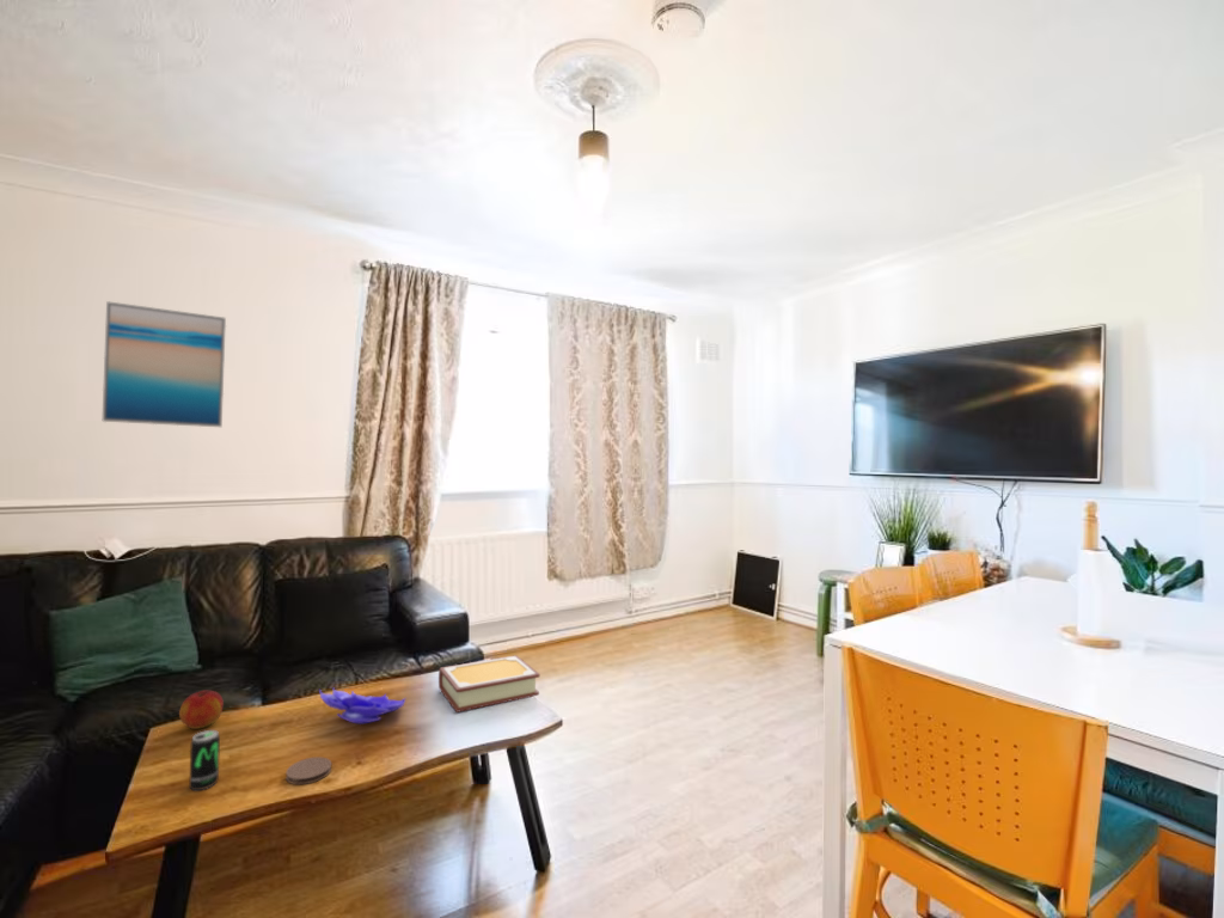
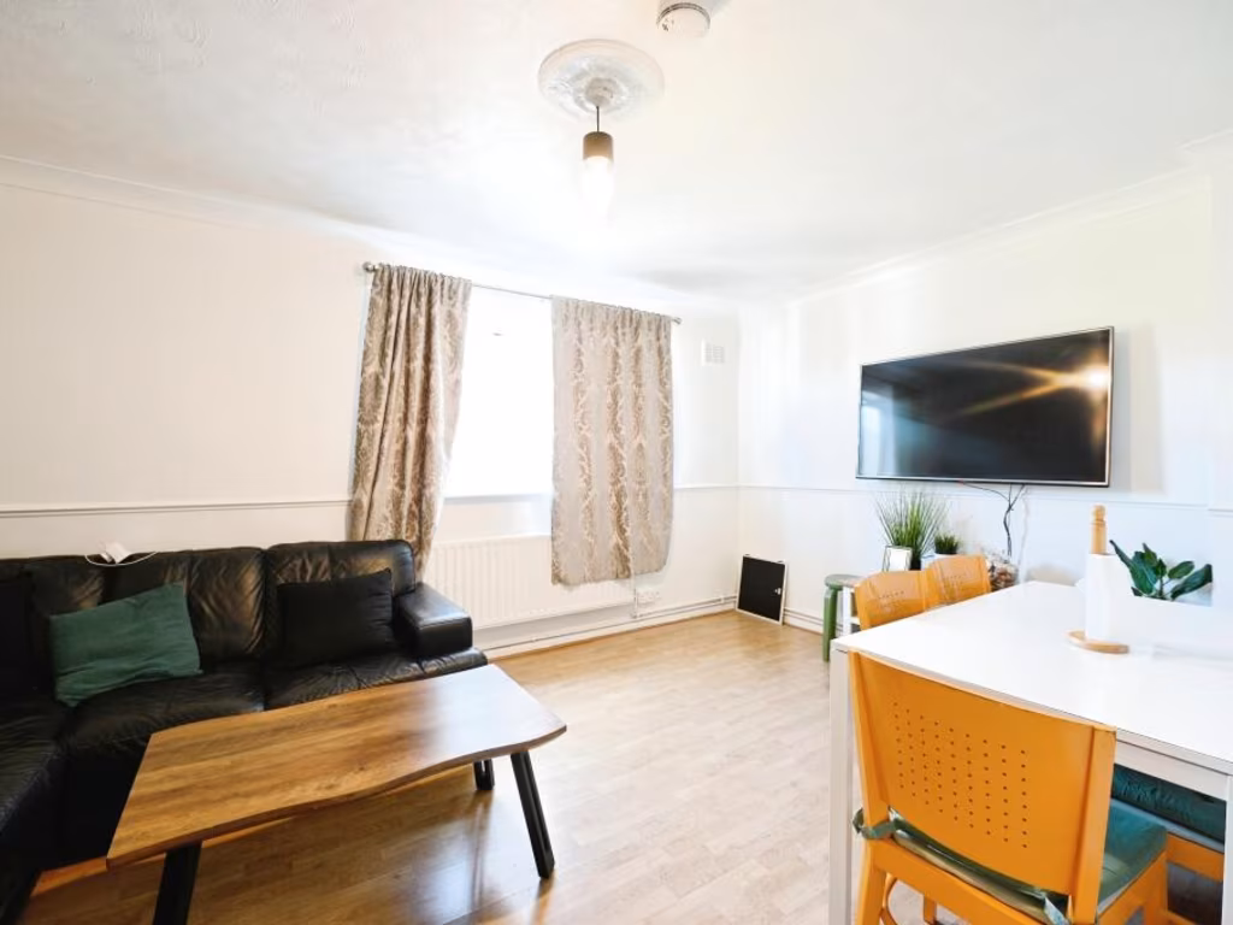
- coaster [284,755,332,785]
- wall art [102,300,227,428]
- decorative bowl [318,686,408,726]
- apple [178,690,225,730]
- beverage can [188,729,221,791]
- book [437,654,540,714]
